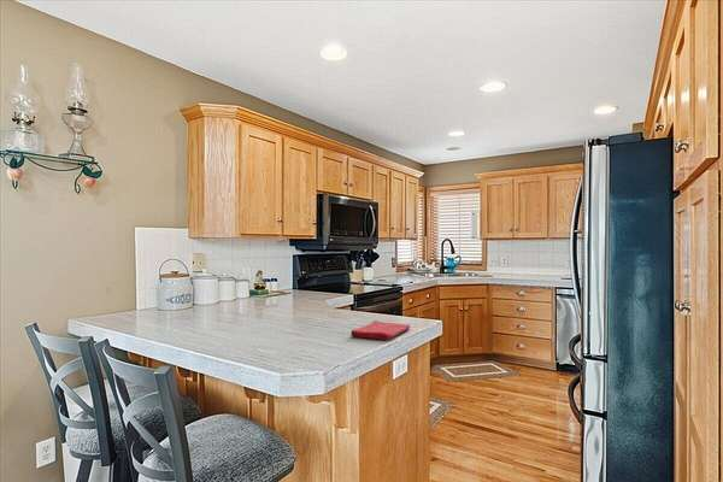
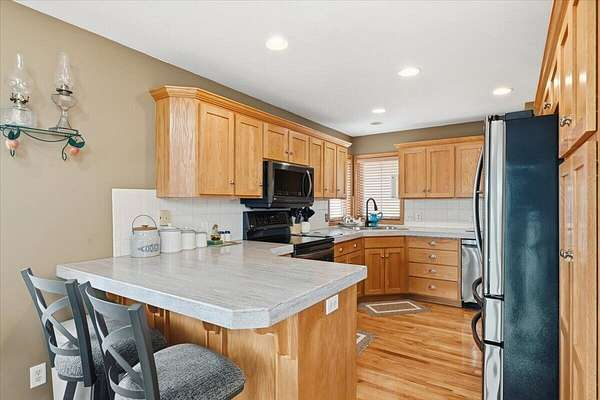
- dish towel [349,319,411,341]
